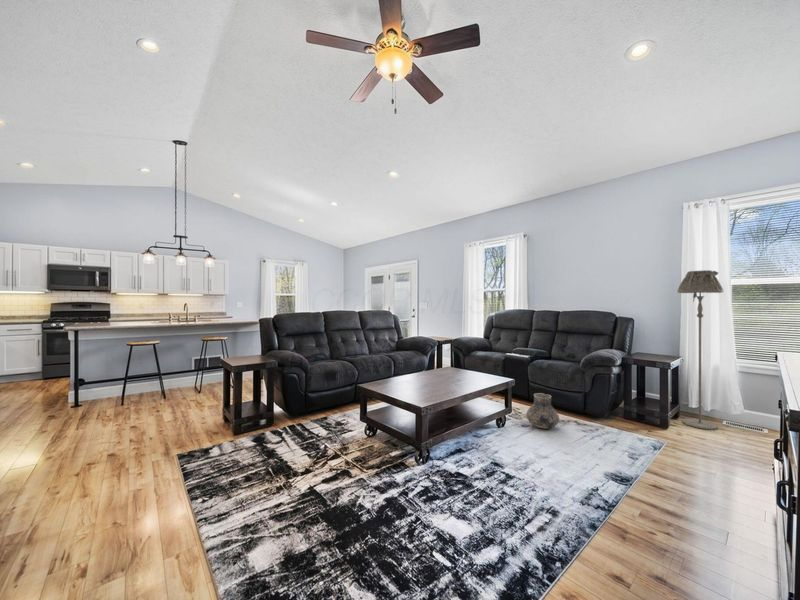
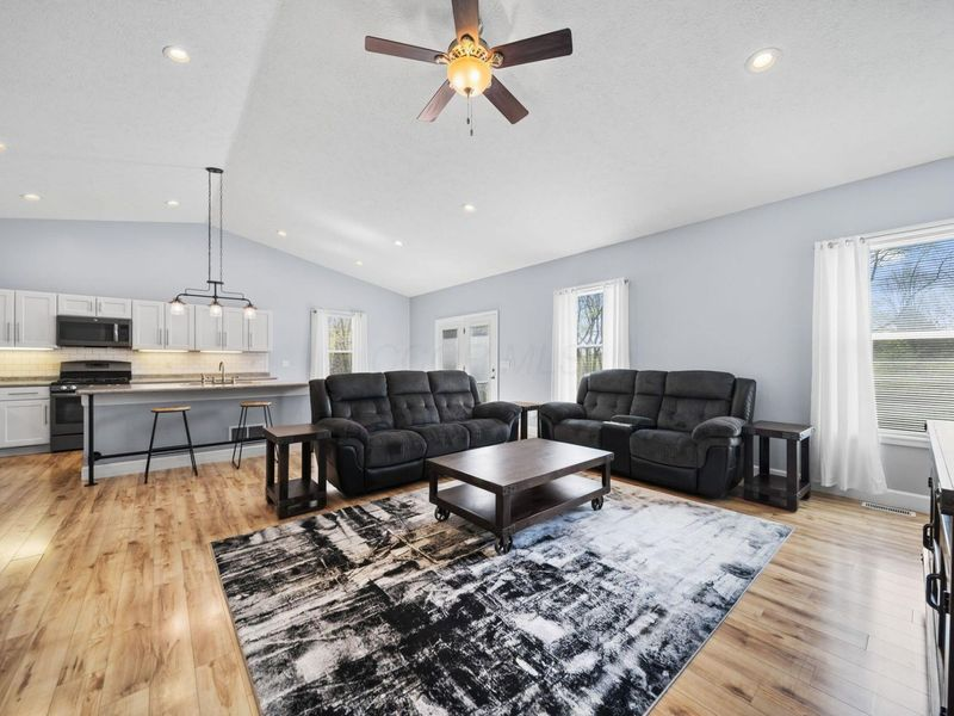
- floor lamp [677,269,725,431]
- vase [525,392,560,430]
